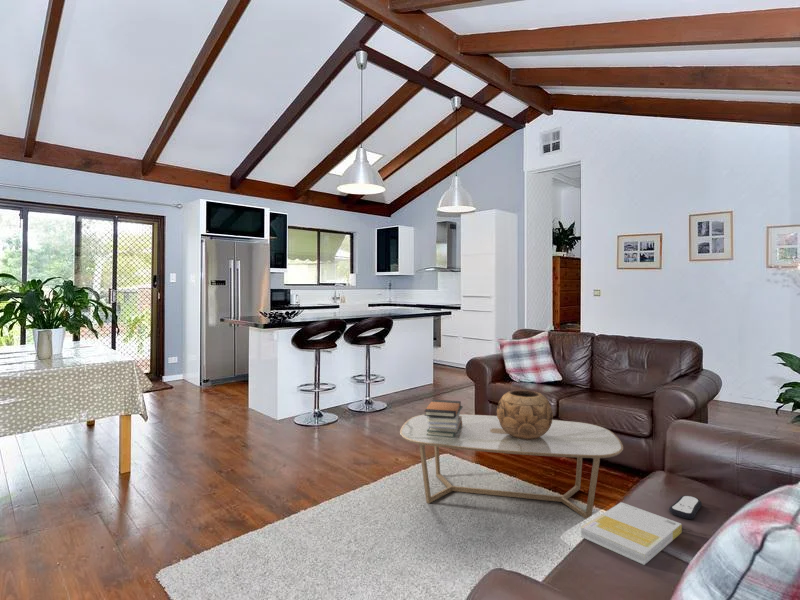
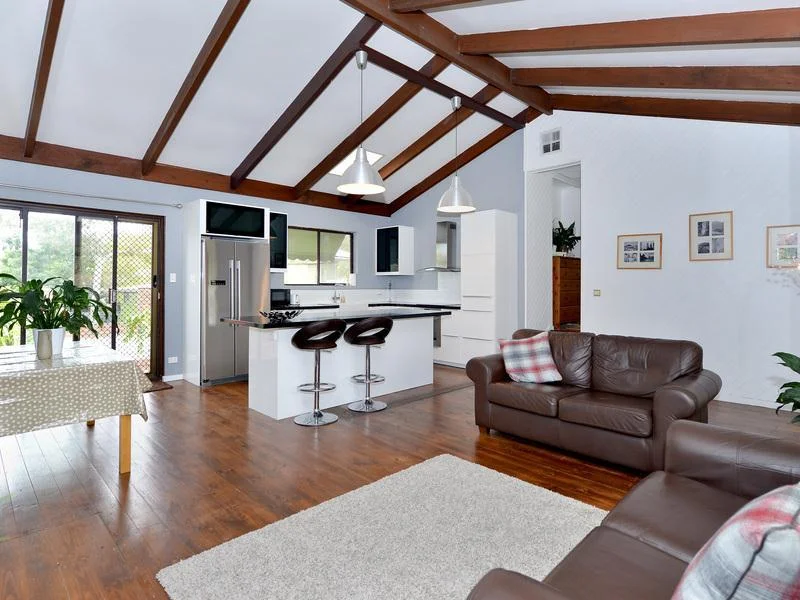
- book [580,501,683,566]
- coffee table [399,413,624,520]
- decorative bowl [496,389,554,440]
- book stack [423,399,464,438]
- remote control [668,495,703,520]
